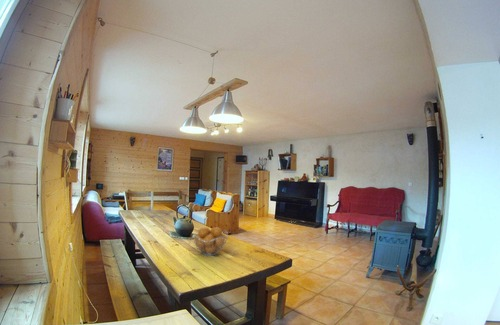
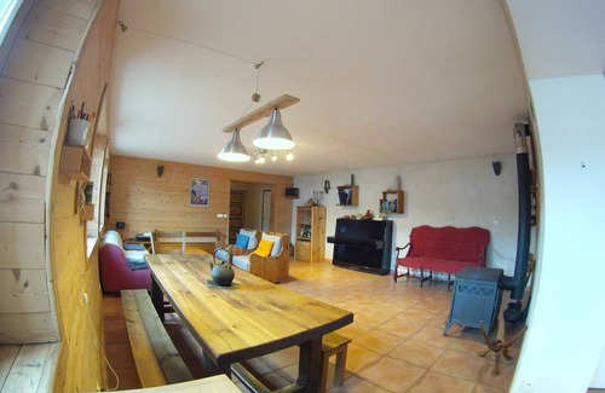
- fruit basket [192,226,229,257]
